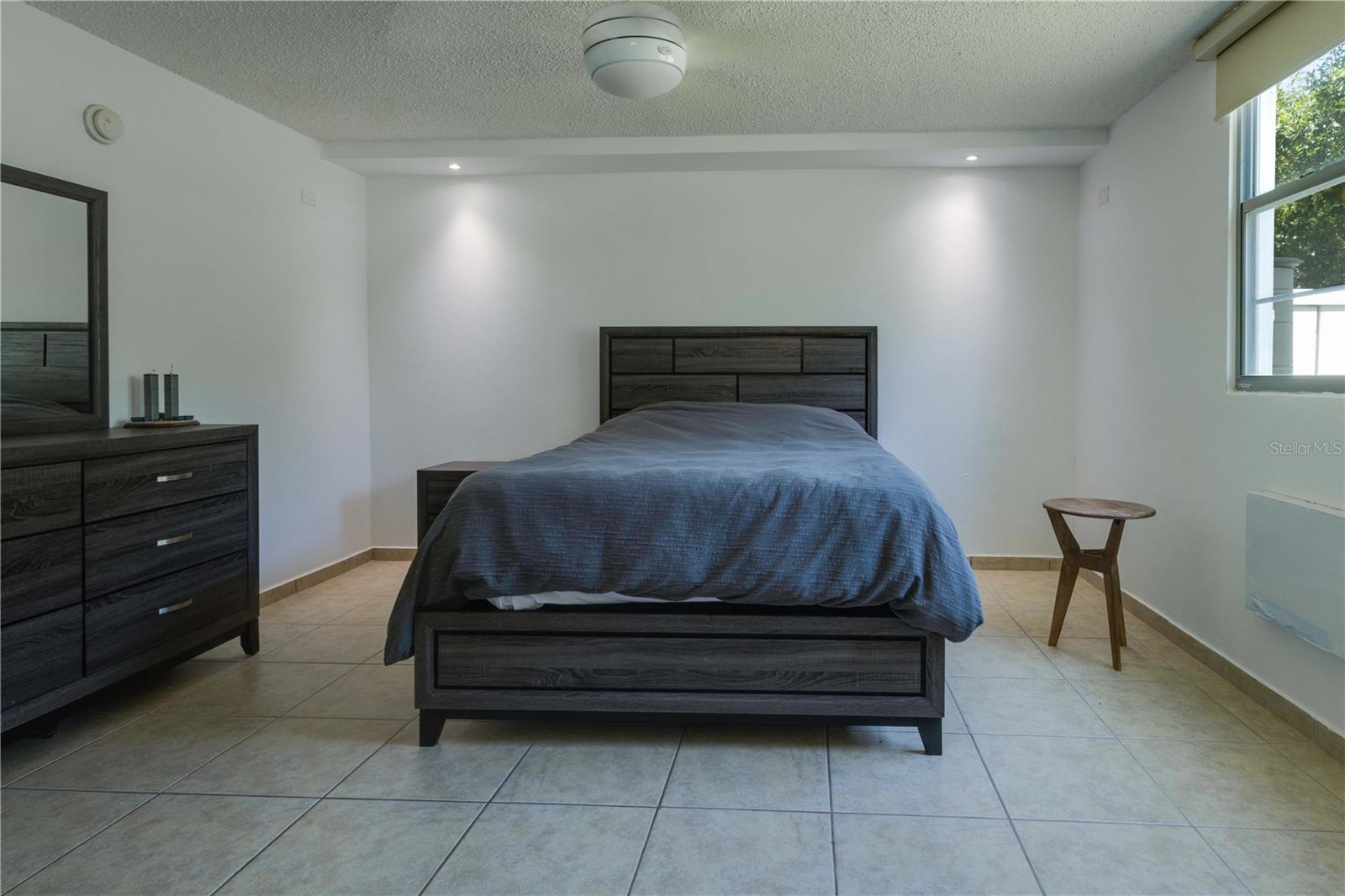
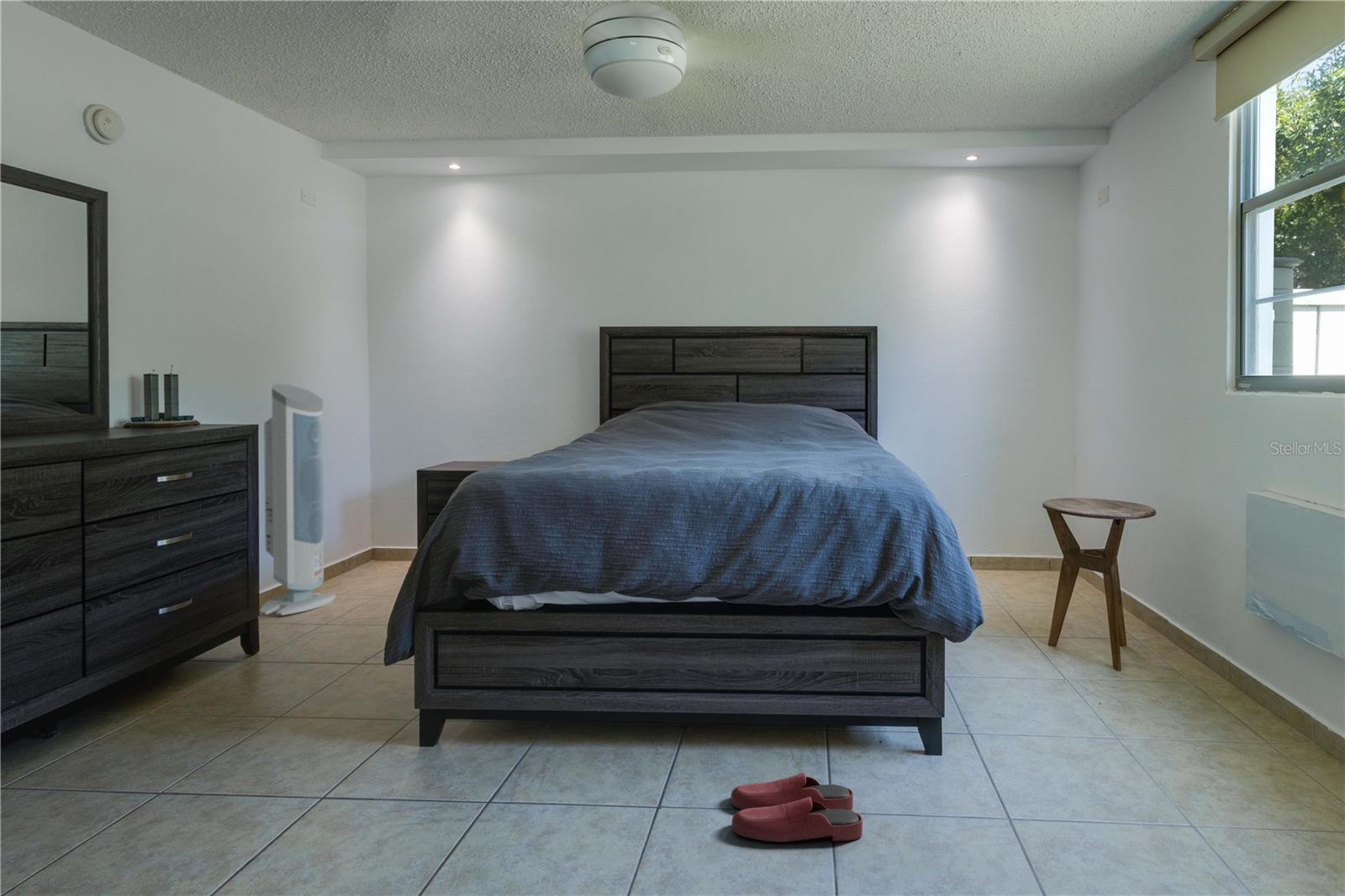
+ air purifier [260,383,336,616]
+ slippers [731,772,863,843]
